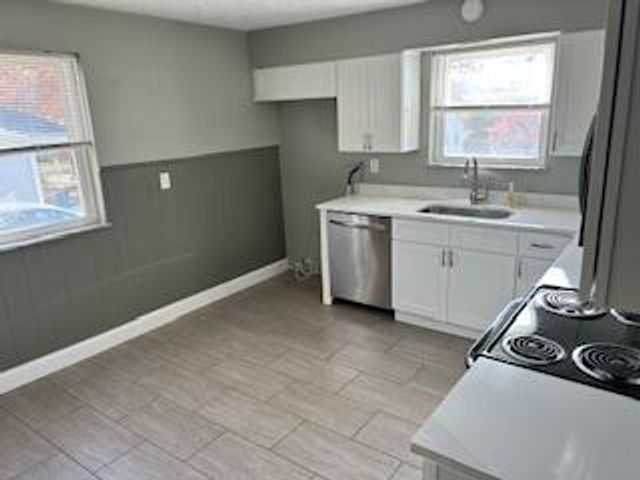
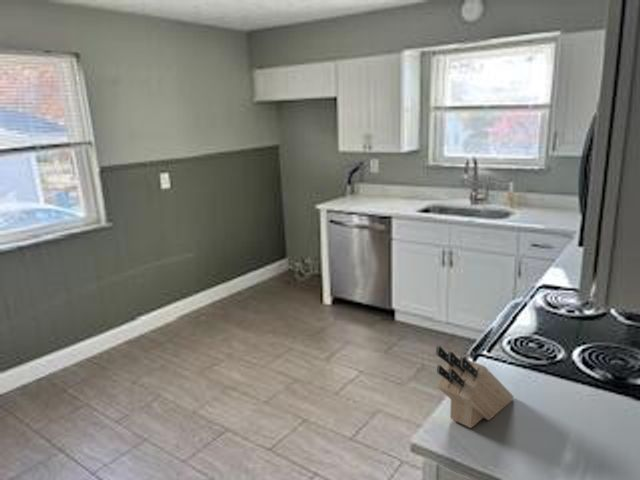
+ knife block [435,345,515,429]
